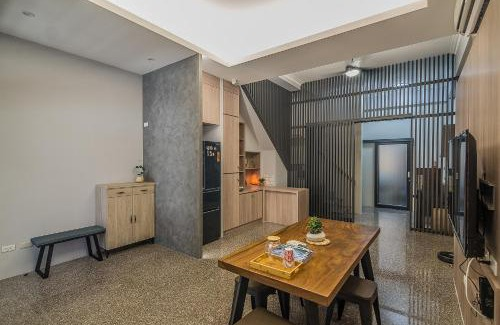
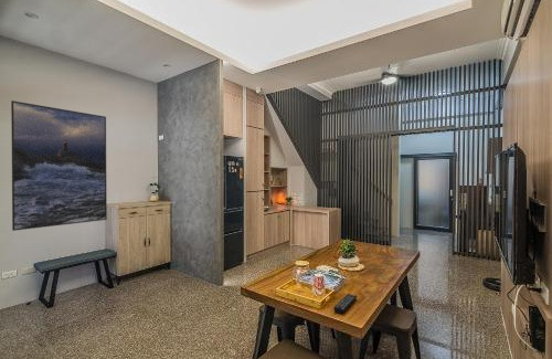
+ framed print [10,99,108,232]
+ remote control [332,293,358,315]
